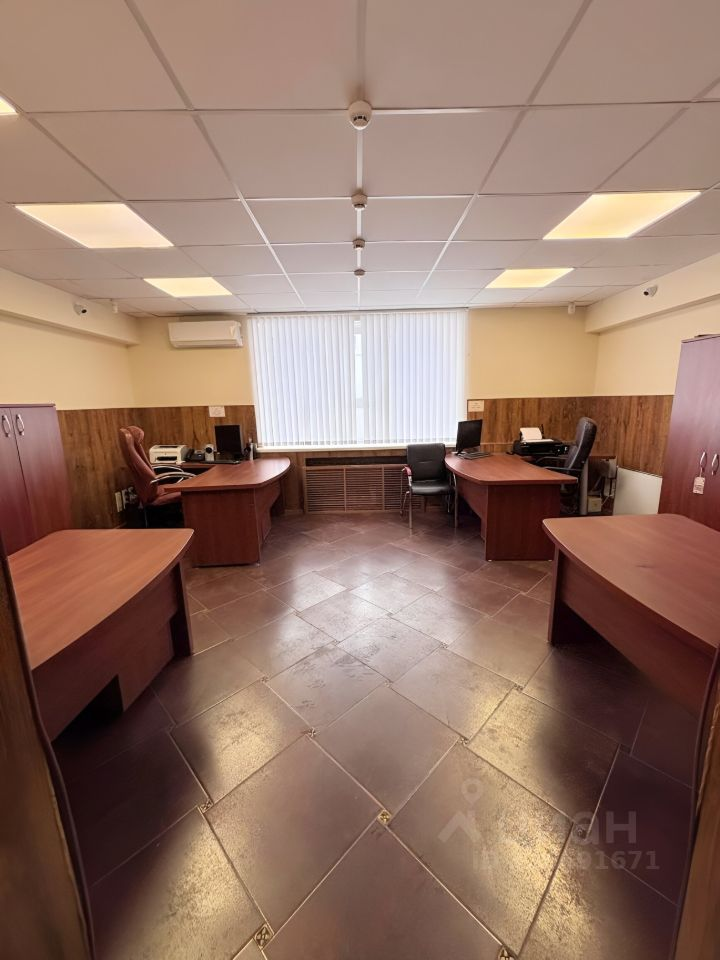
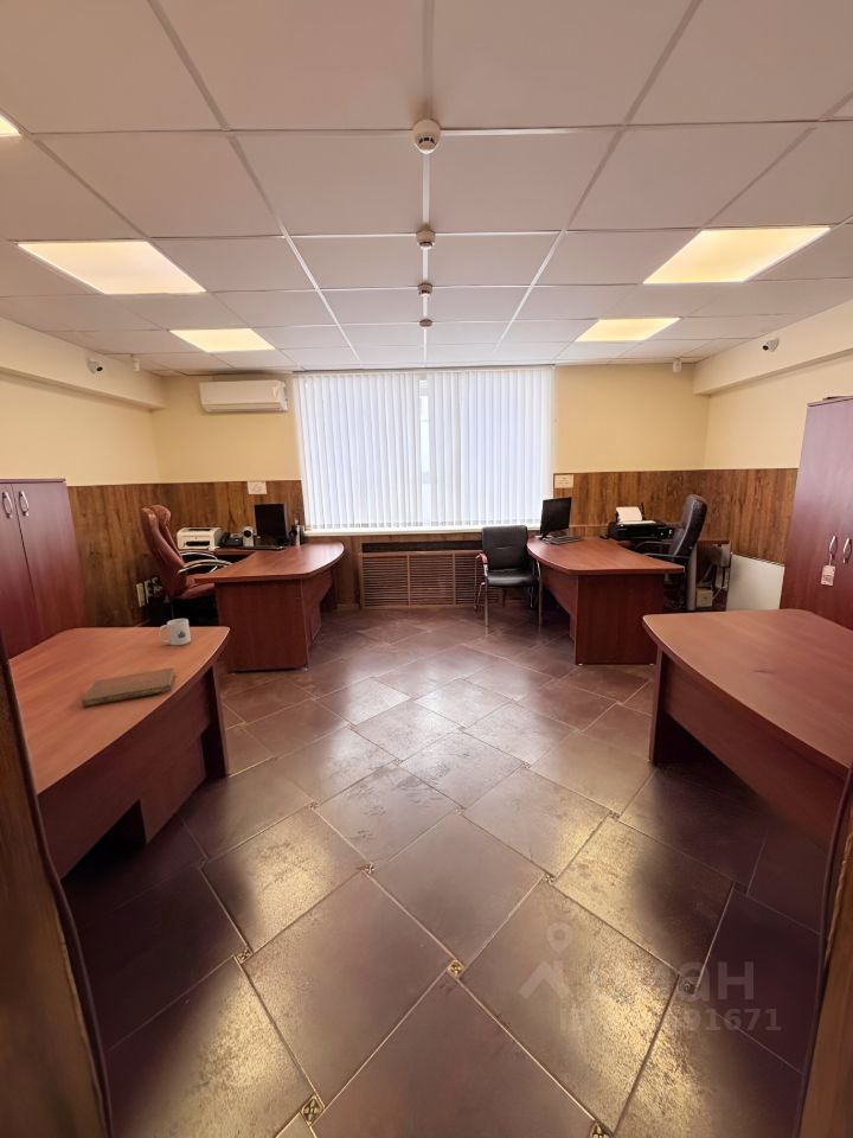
+ mug [158,618,192,646]
+ notebook [82,666,175,708]
